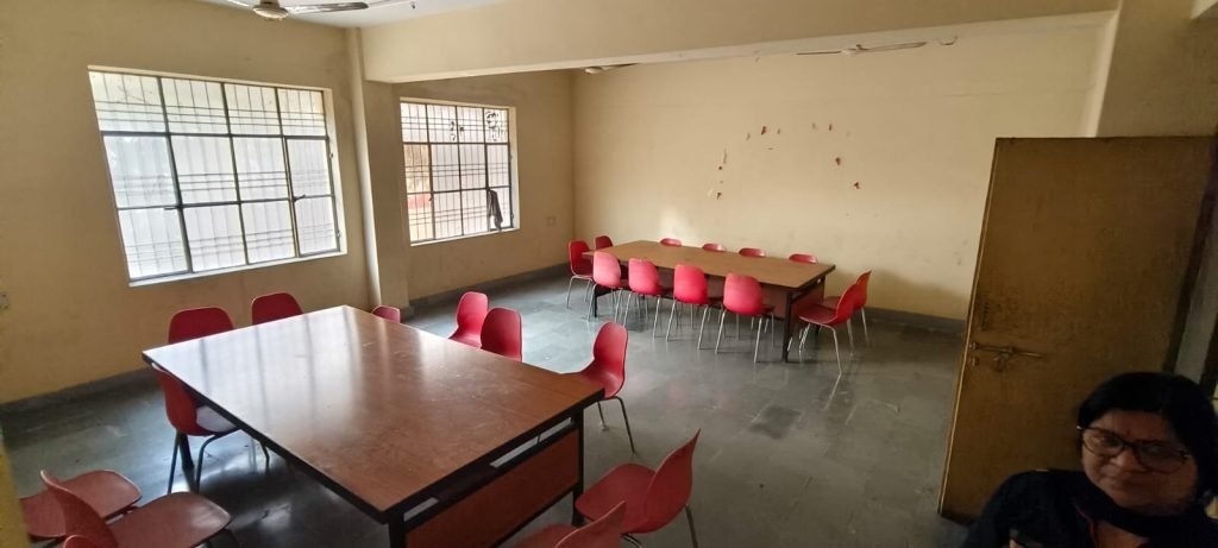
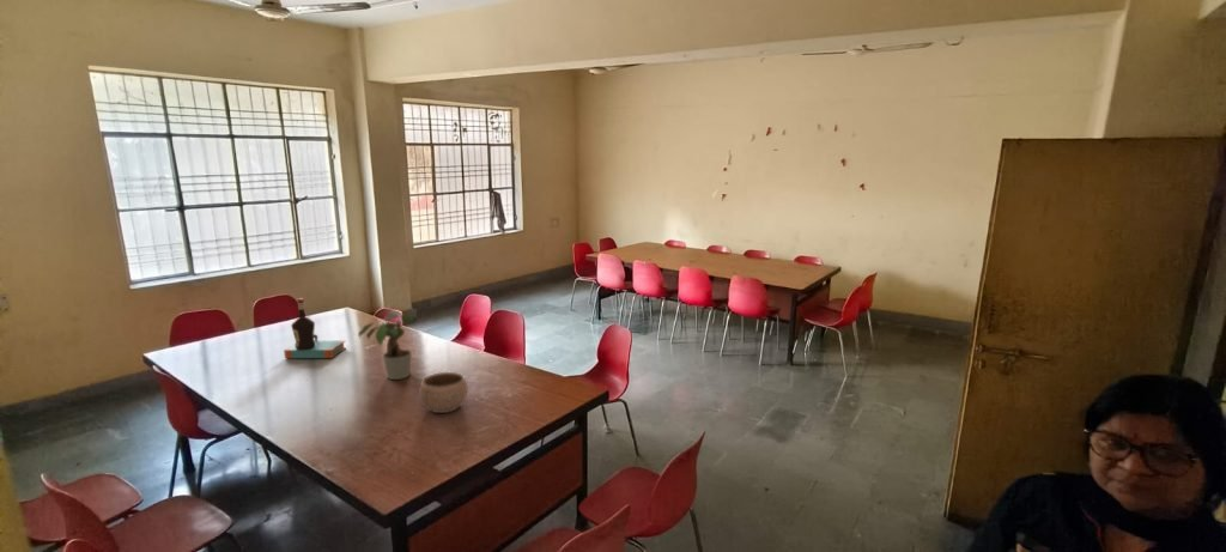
+ bowl [418,371,469,414]
+ potted plant [357,308,415,381]
+ bottle [283,297,347,359]
